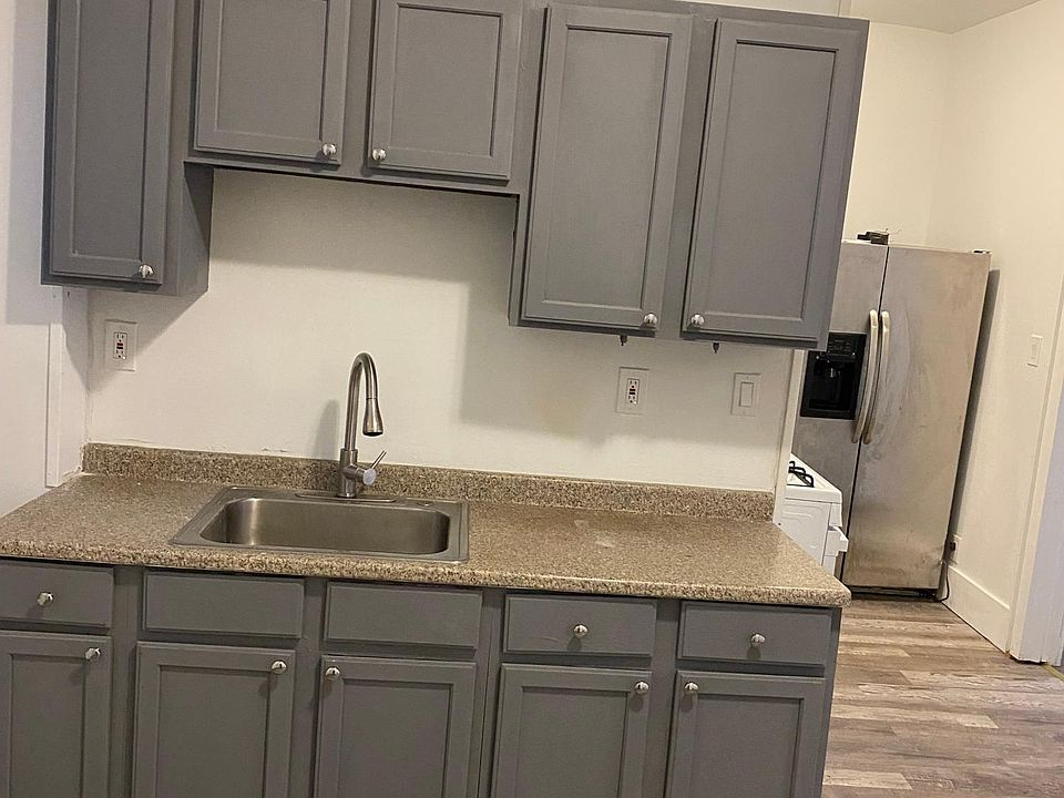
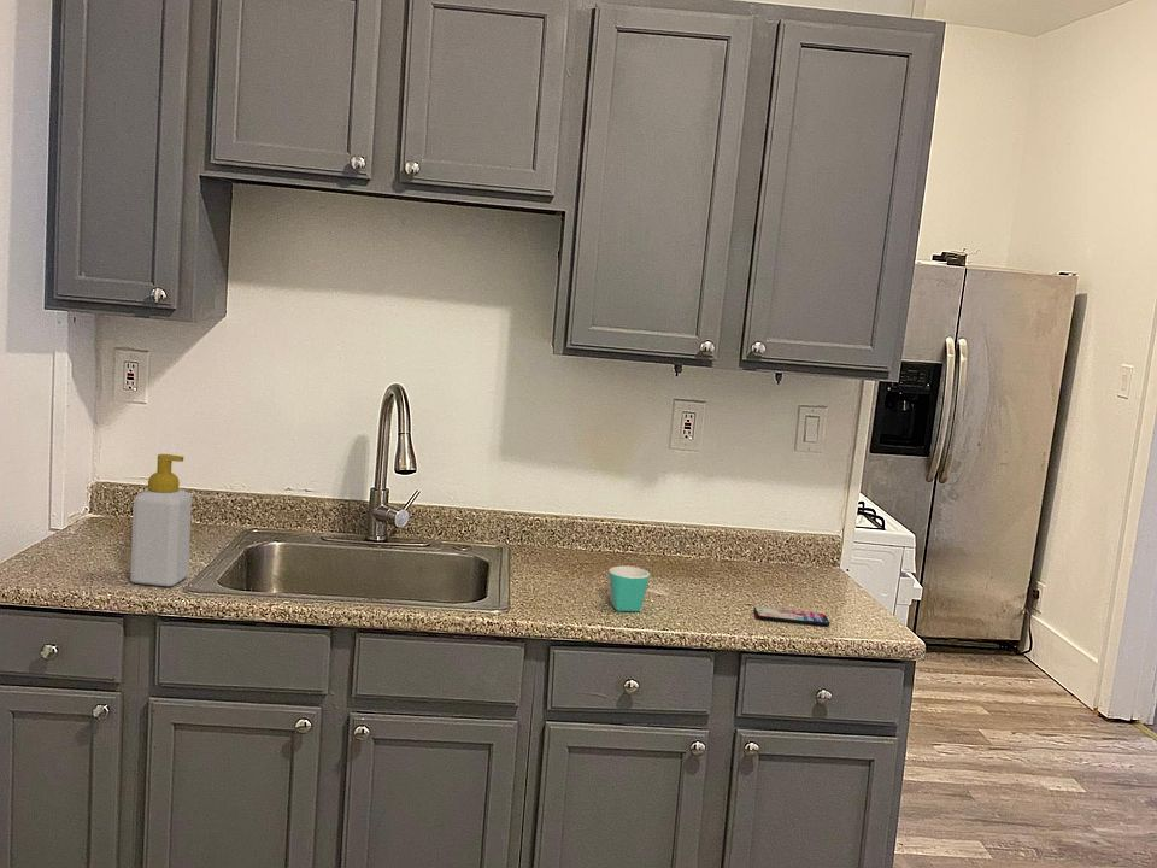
+ mug [607,564,651,612]
+ smartphone [753,605,832,627]
+ soap bottle [129,453,193,587]
